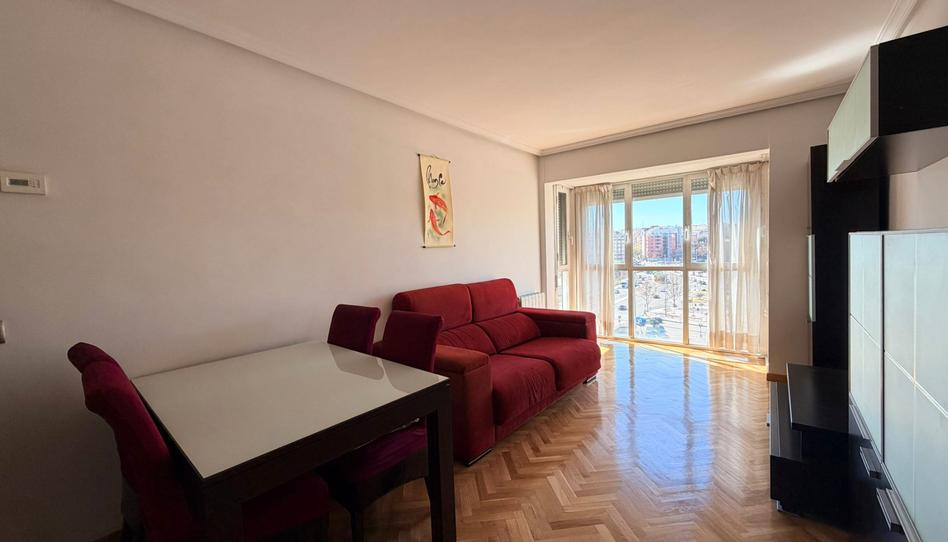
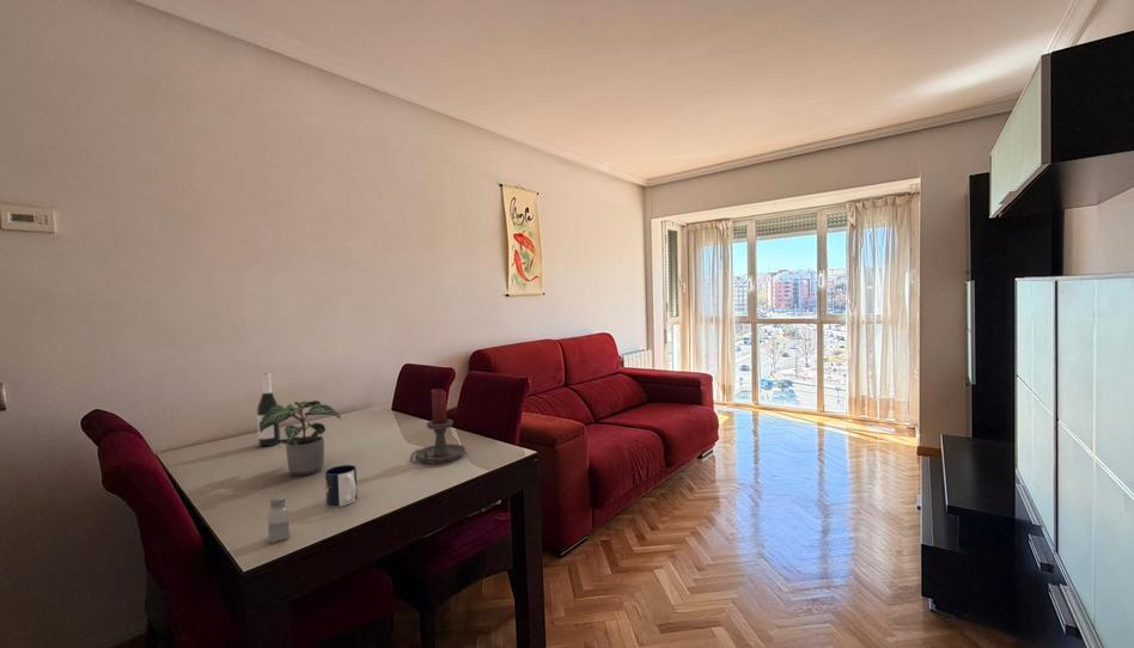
+ wine bottle [256,372,281,447]
+ potted plant [260,399,342,477]
+ saltshaker [267,495,291,544]
+ mug [324,464,359,508]
+ candle holder [409,389,467,465]
